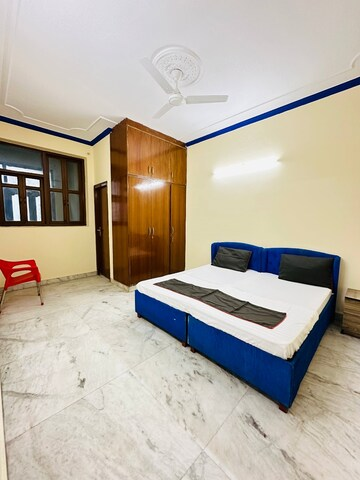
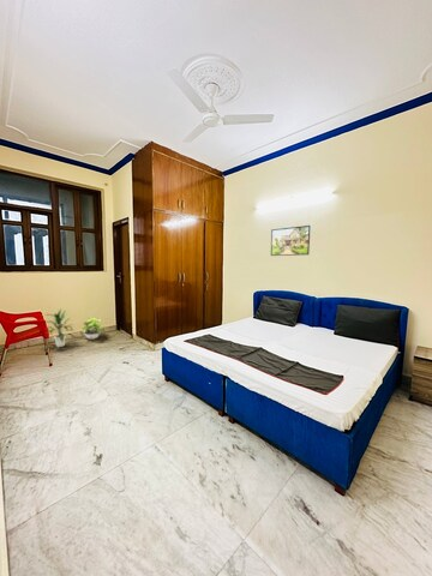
+ potted plant [80,317,104,341]
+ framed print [270,224,311,257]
+ indoor plant [42,308,74,348]
